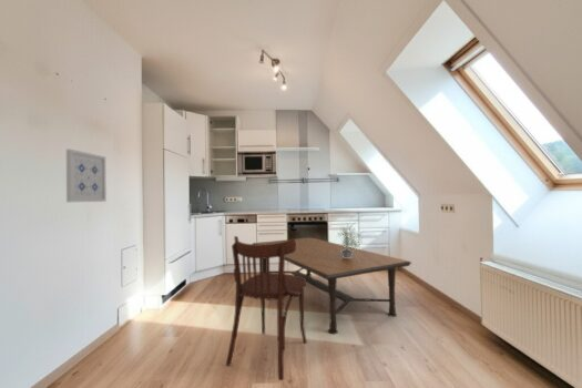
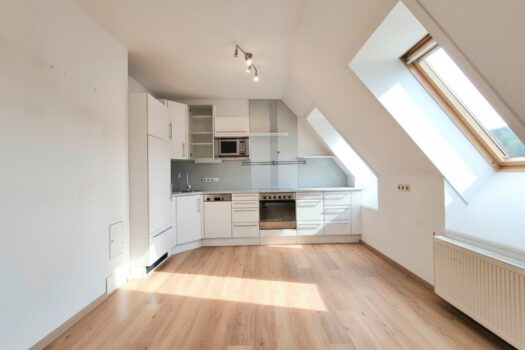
- potted plant [337,223,364,258]
- dining chair [225,235,308,381]
- wall art [65,149,108,203]
- dining table [252,236,412,335]
